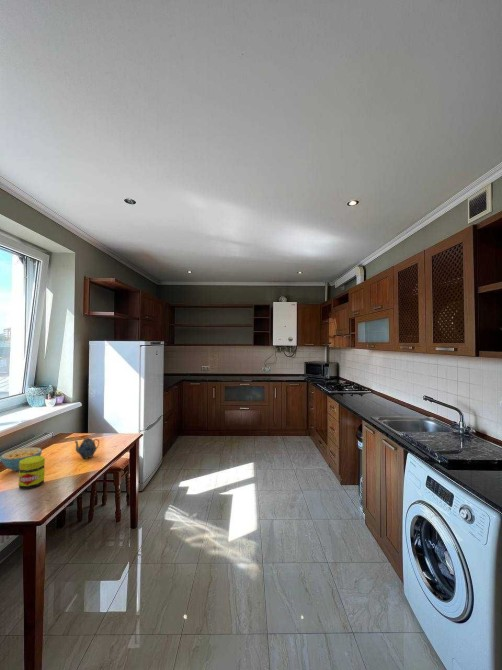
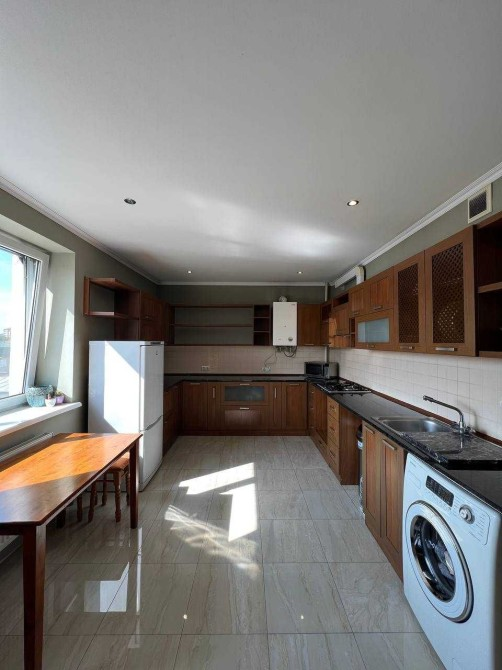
- jar [18,455,46,490]
- teapot [74,437,100,460]
- cereal bowl [0,446,43,472]
